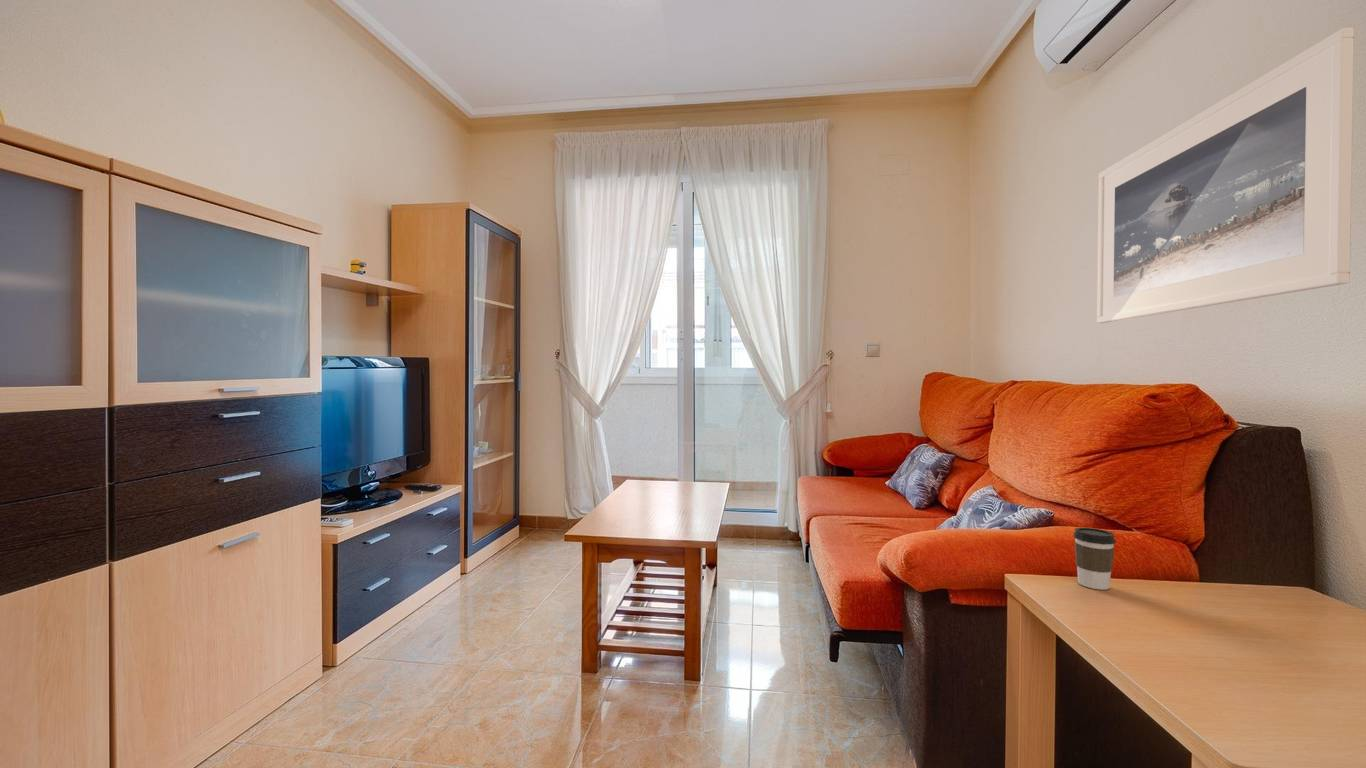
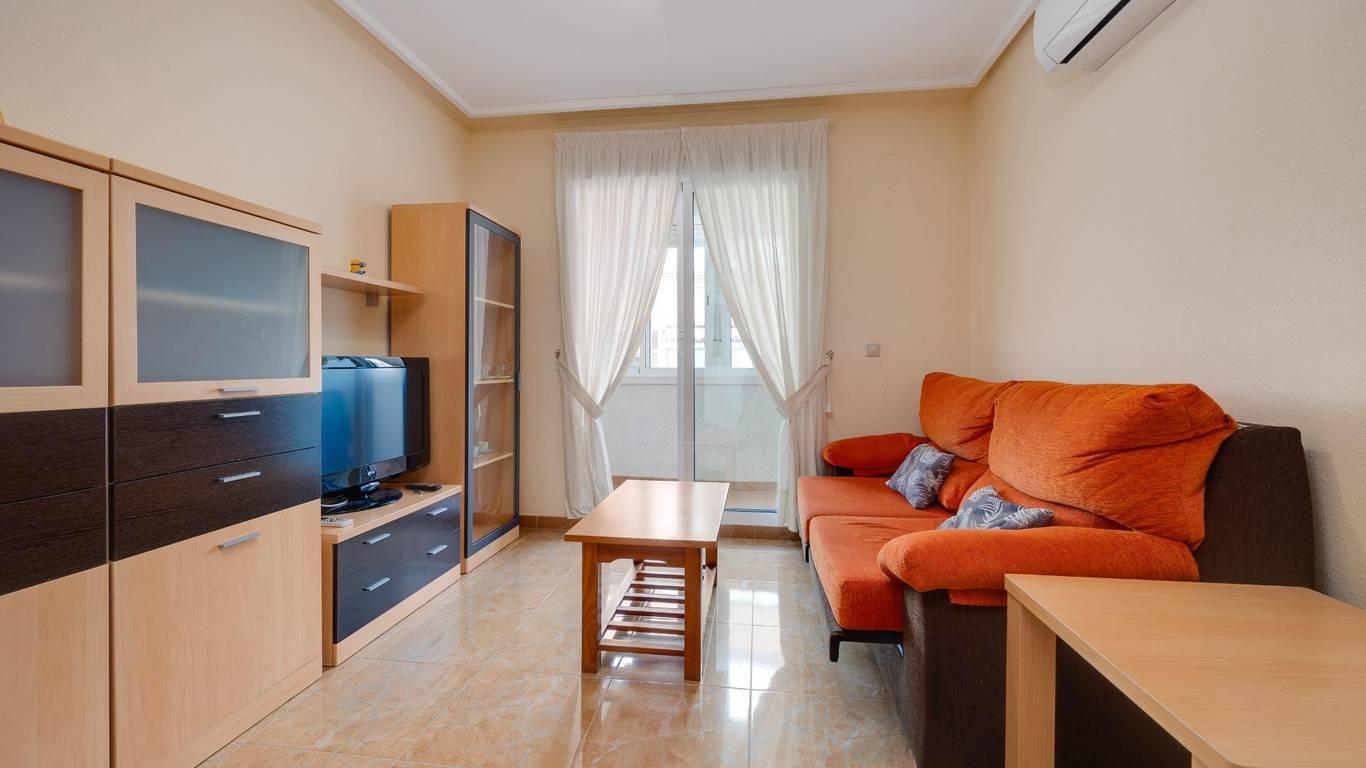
- coffee cup [1072,527,1117,591]
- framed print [1096,26,1355,324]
